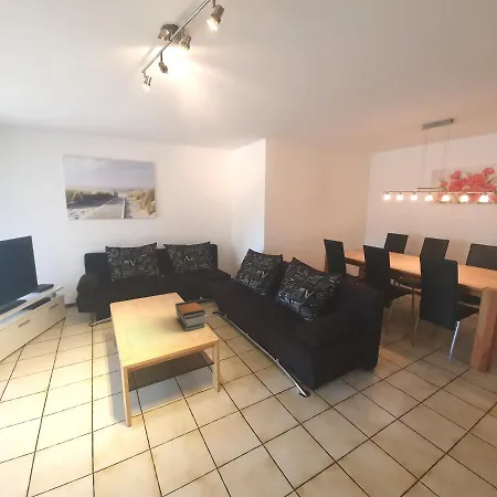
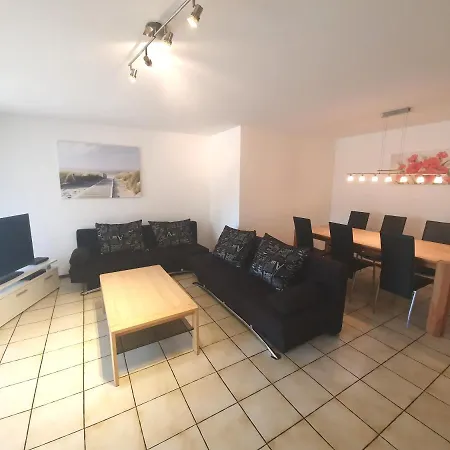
- book stack [175,299,207,332]
